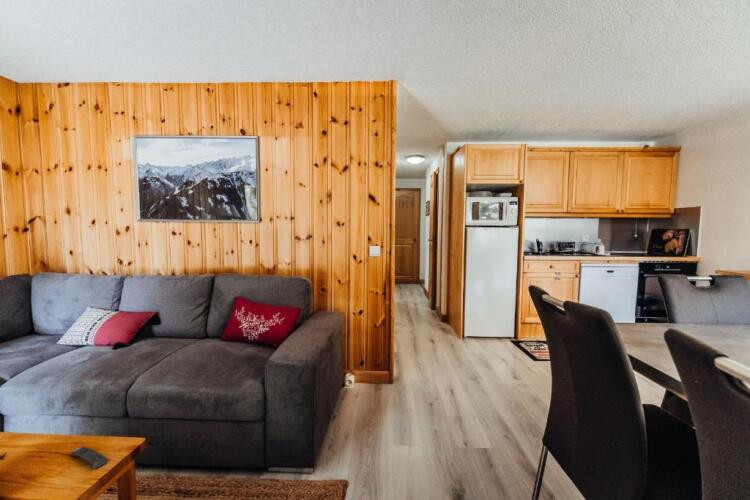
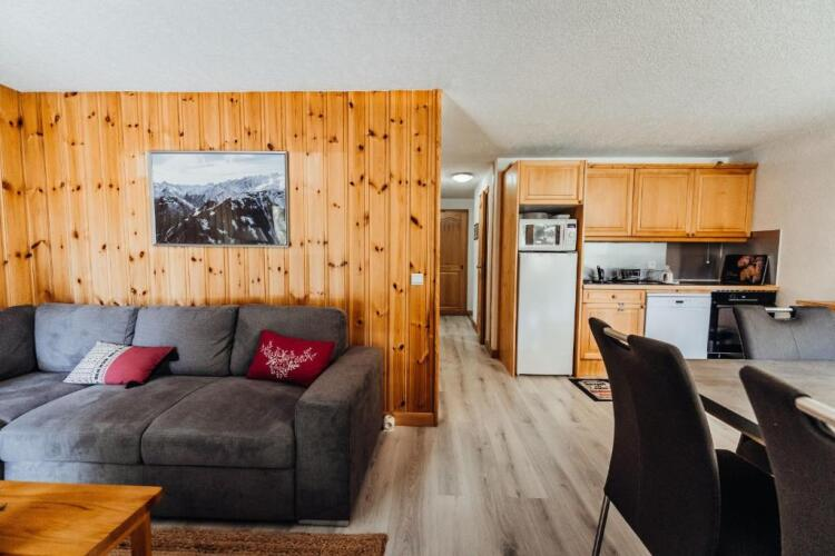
- remote control [71,446,109,470]
